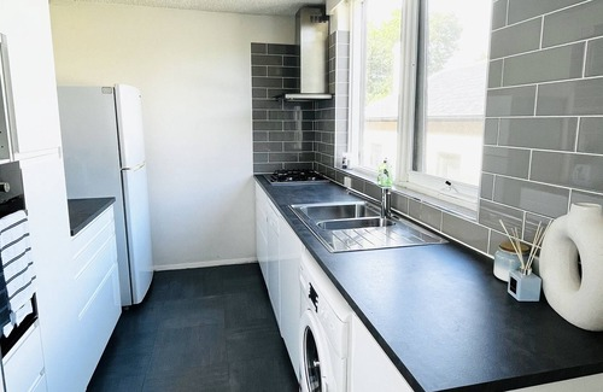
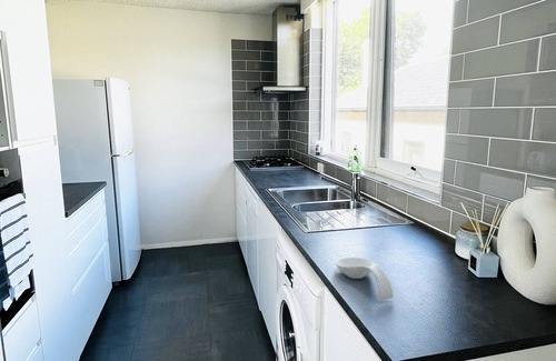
+ spoon rest [335,257,395,301]
